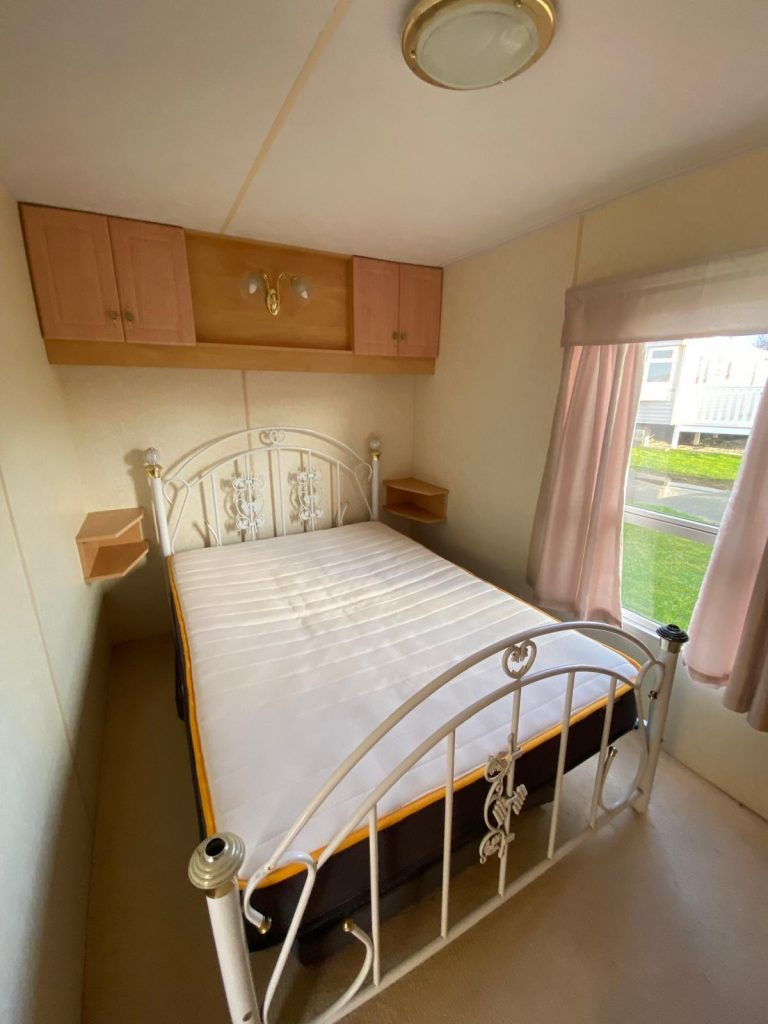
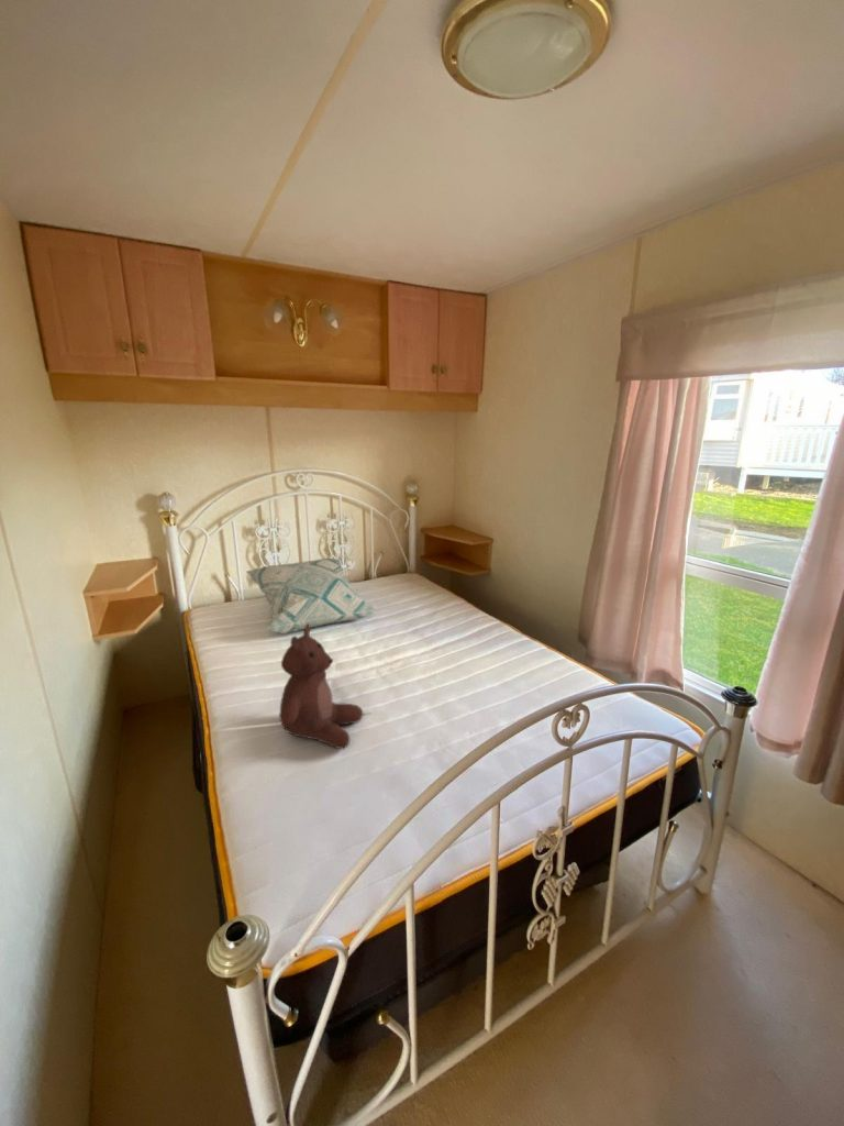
+ teddy bear [278,623,364,750]
+ decorative pillow [245,558,378,634]
